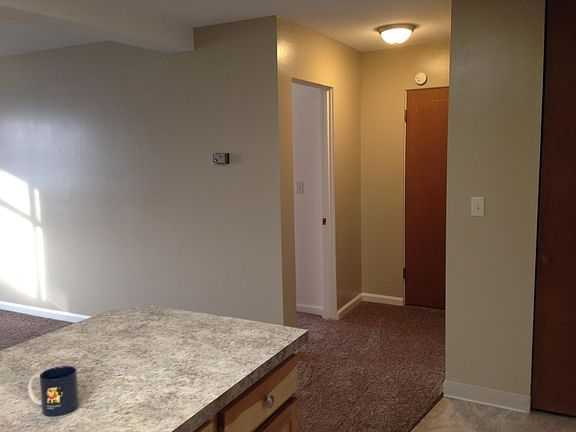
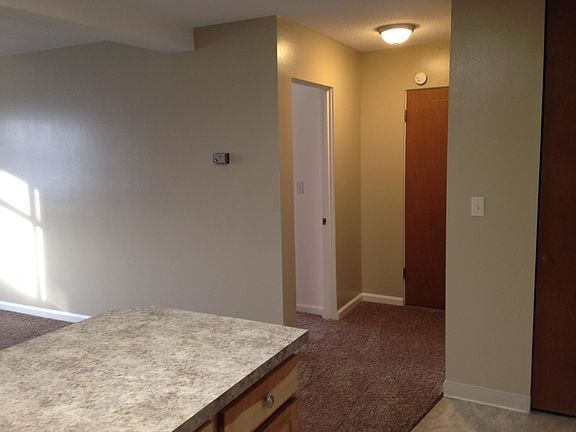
- mug [27,365,80,418]
